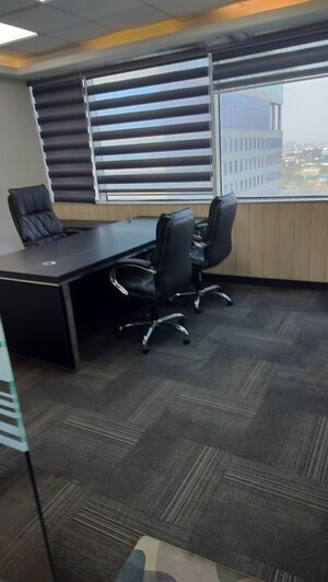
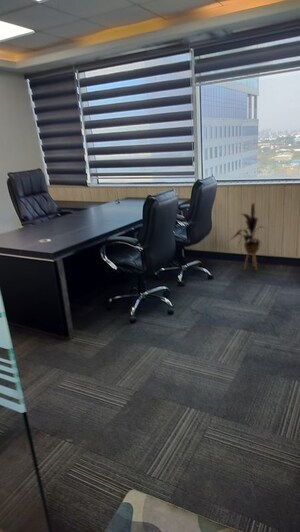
+ house plant [228,202,266,272]
